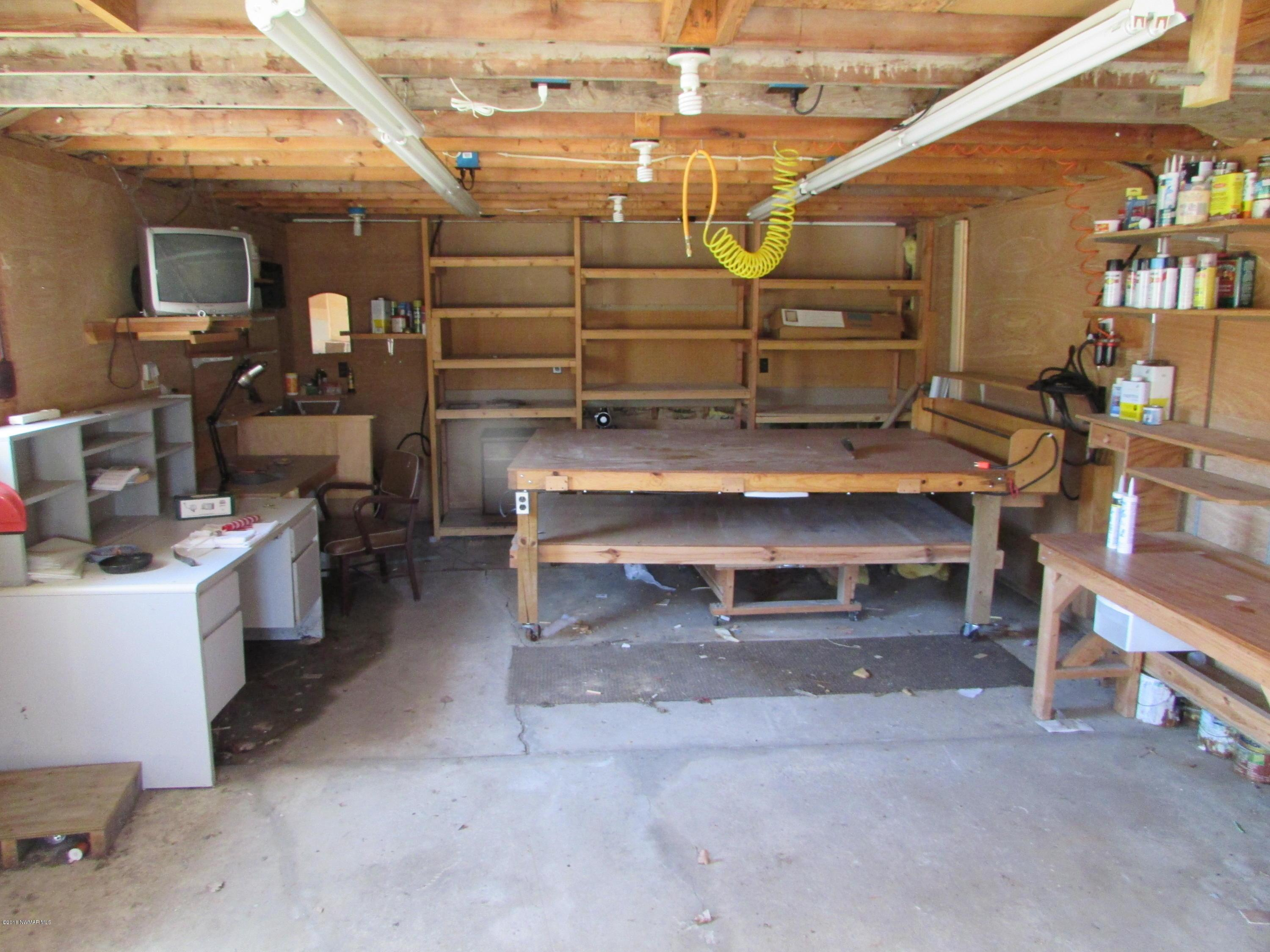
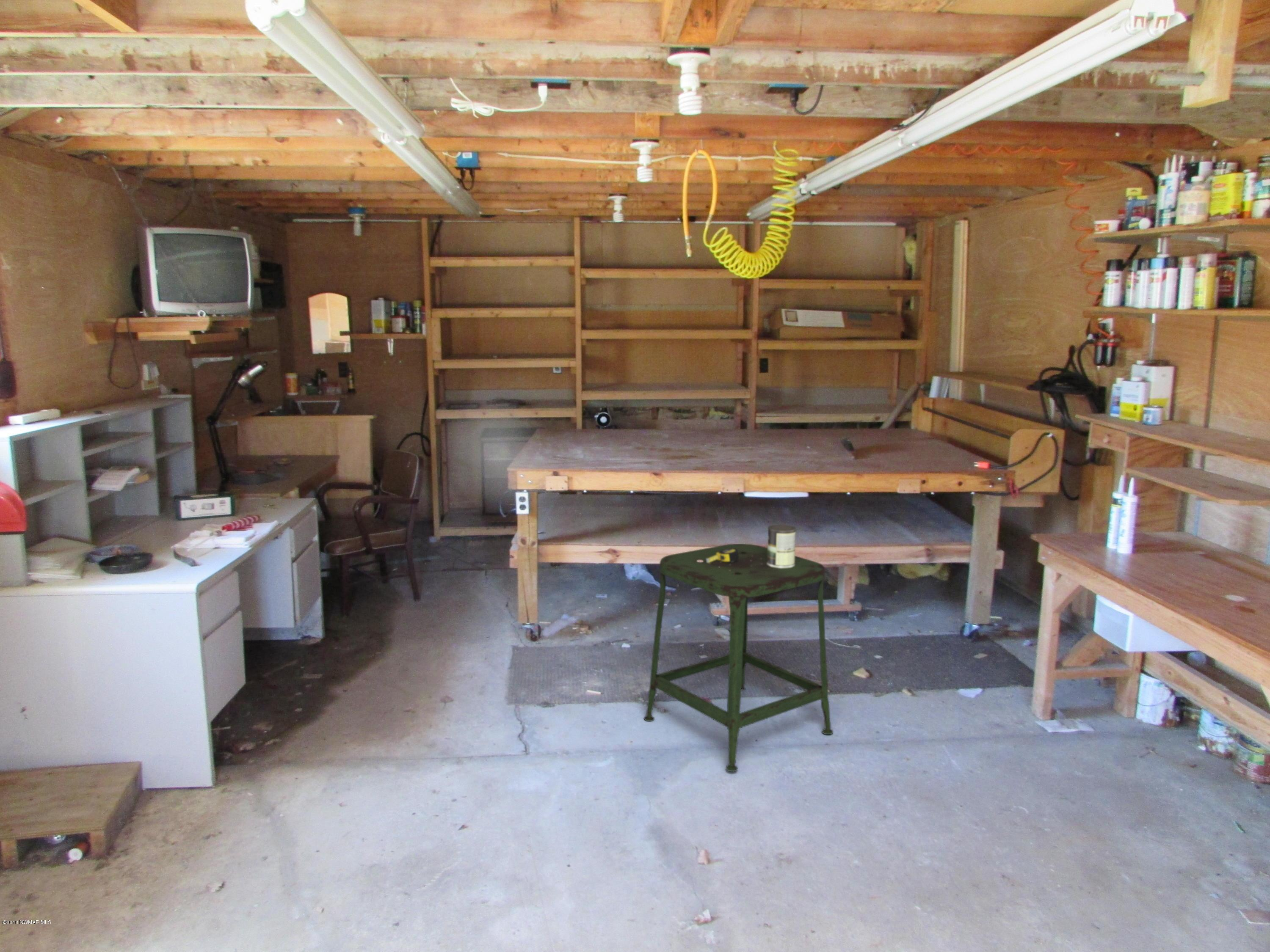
+ stool [643,543,834,772]
+ tape measure [707,548,739,563]
+ coffee can [767,524,797,568]
